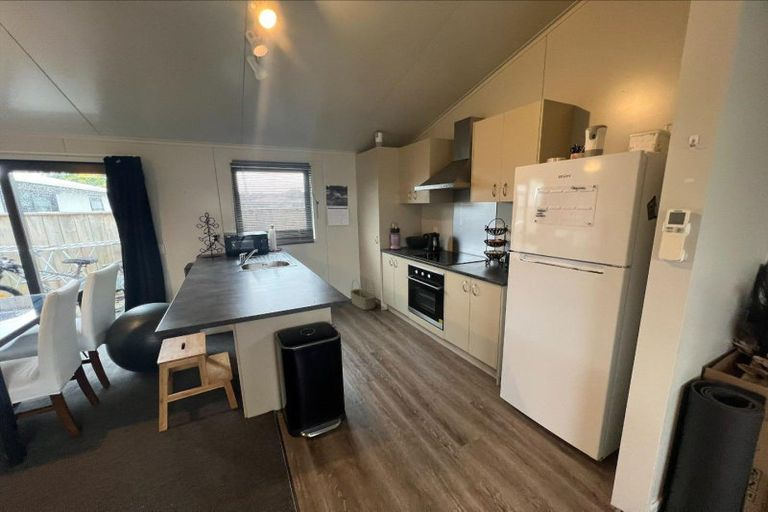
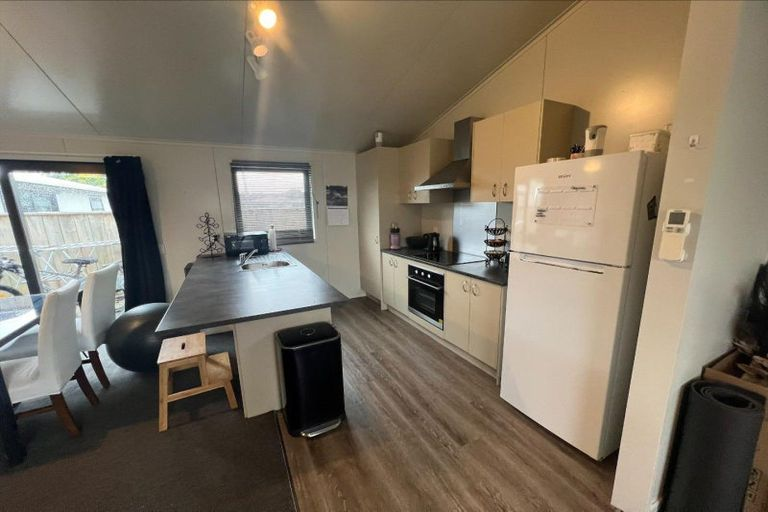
- basket [349,276,377,311]
